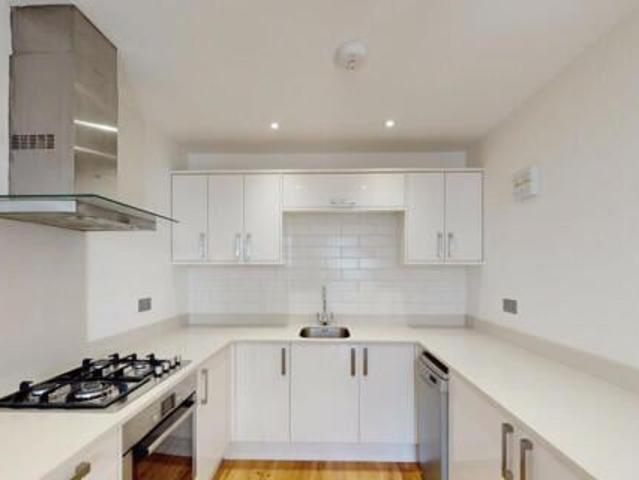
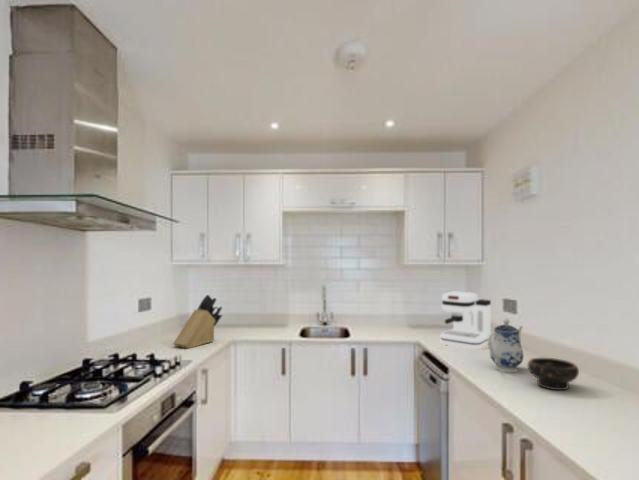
+ teapot [487,318,524,373]
+ bowl [526,357,580,392]
+ knife block [172,294,223,349]
+ coffee maker [440,291,492,350]
